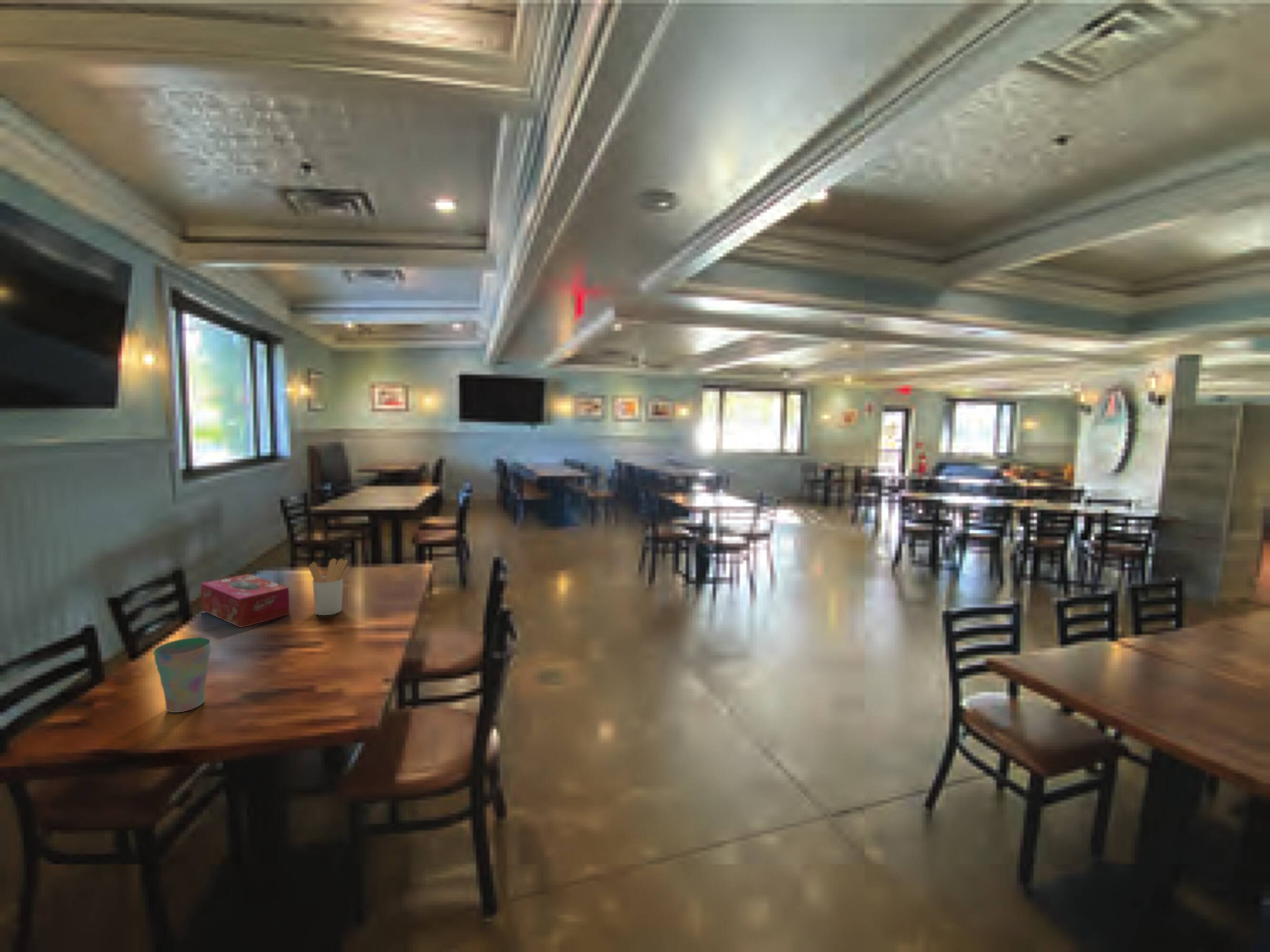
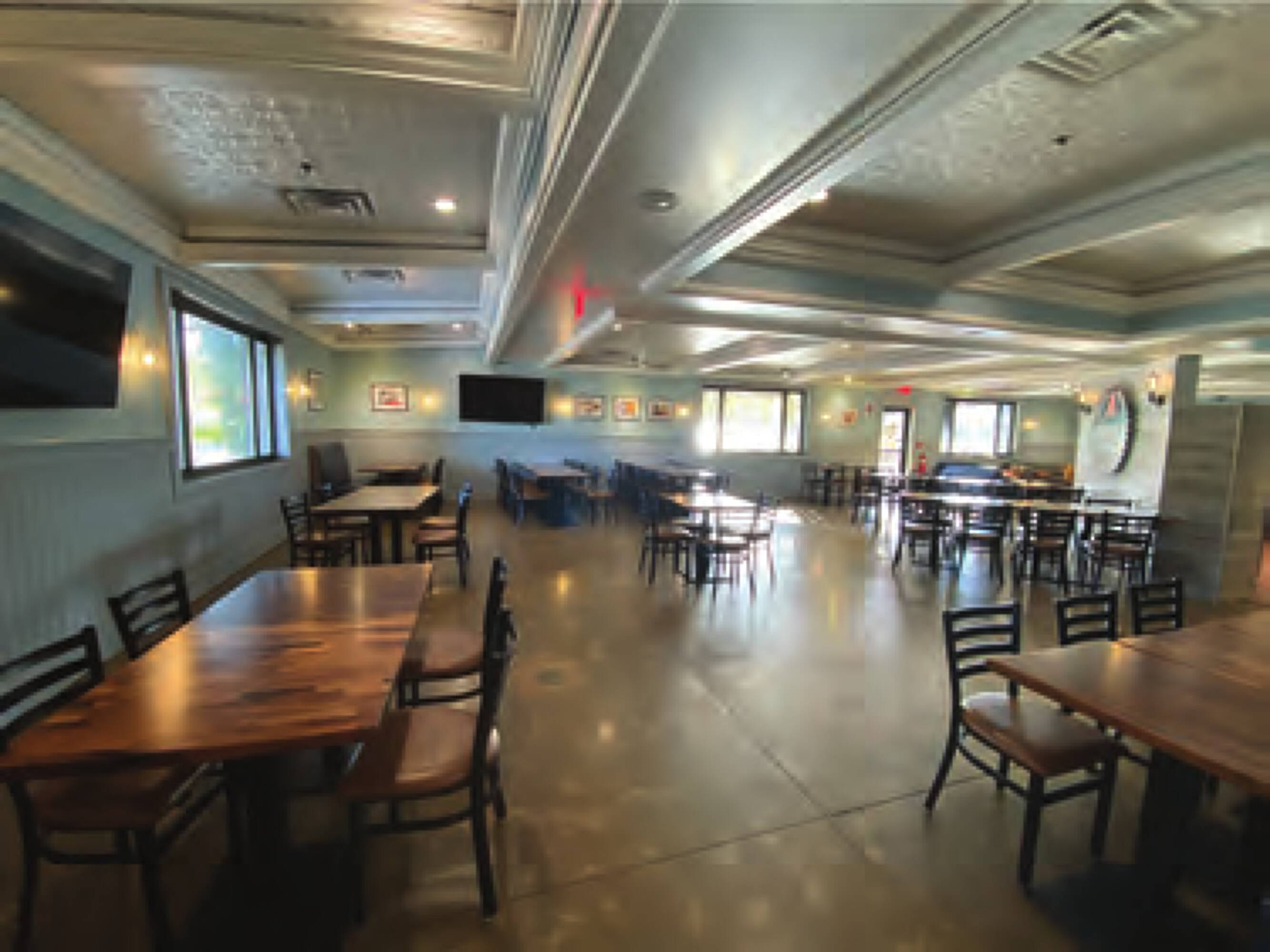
- cup [153,637,212,713]
- utensil holder [308,558,350,616]
- tissue box [200,574,290,628]
